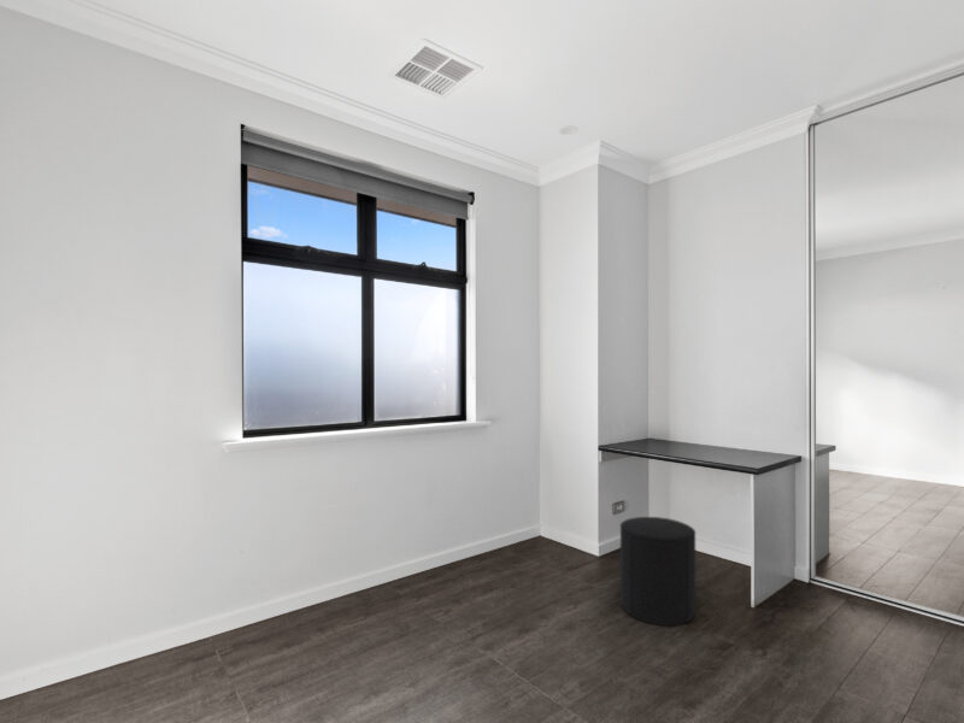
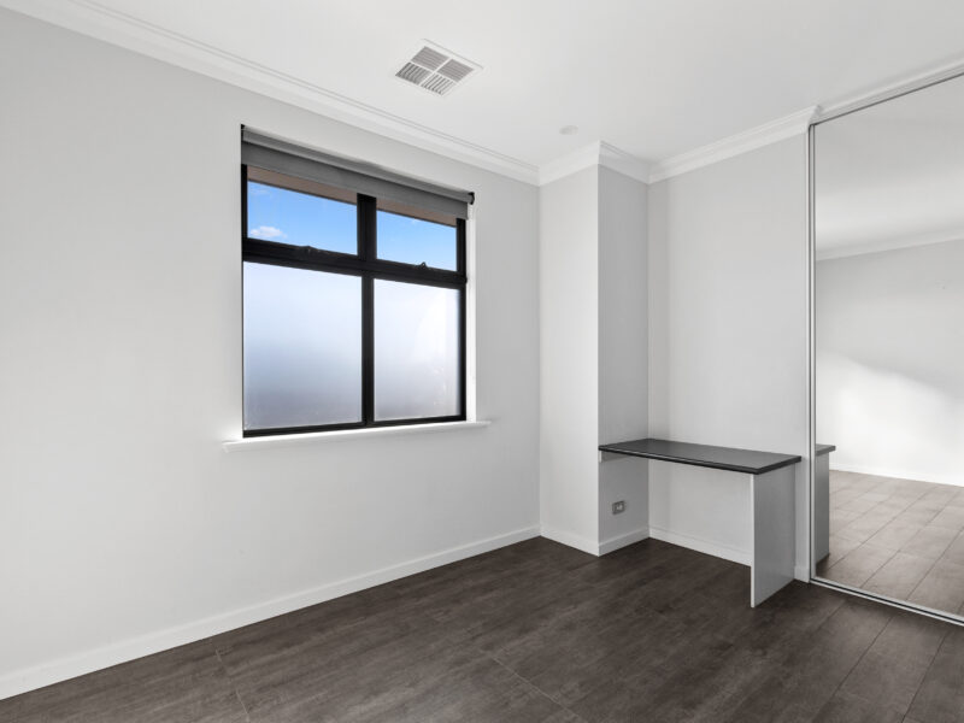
- stool [619,516,696,627]
